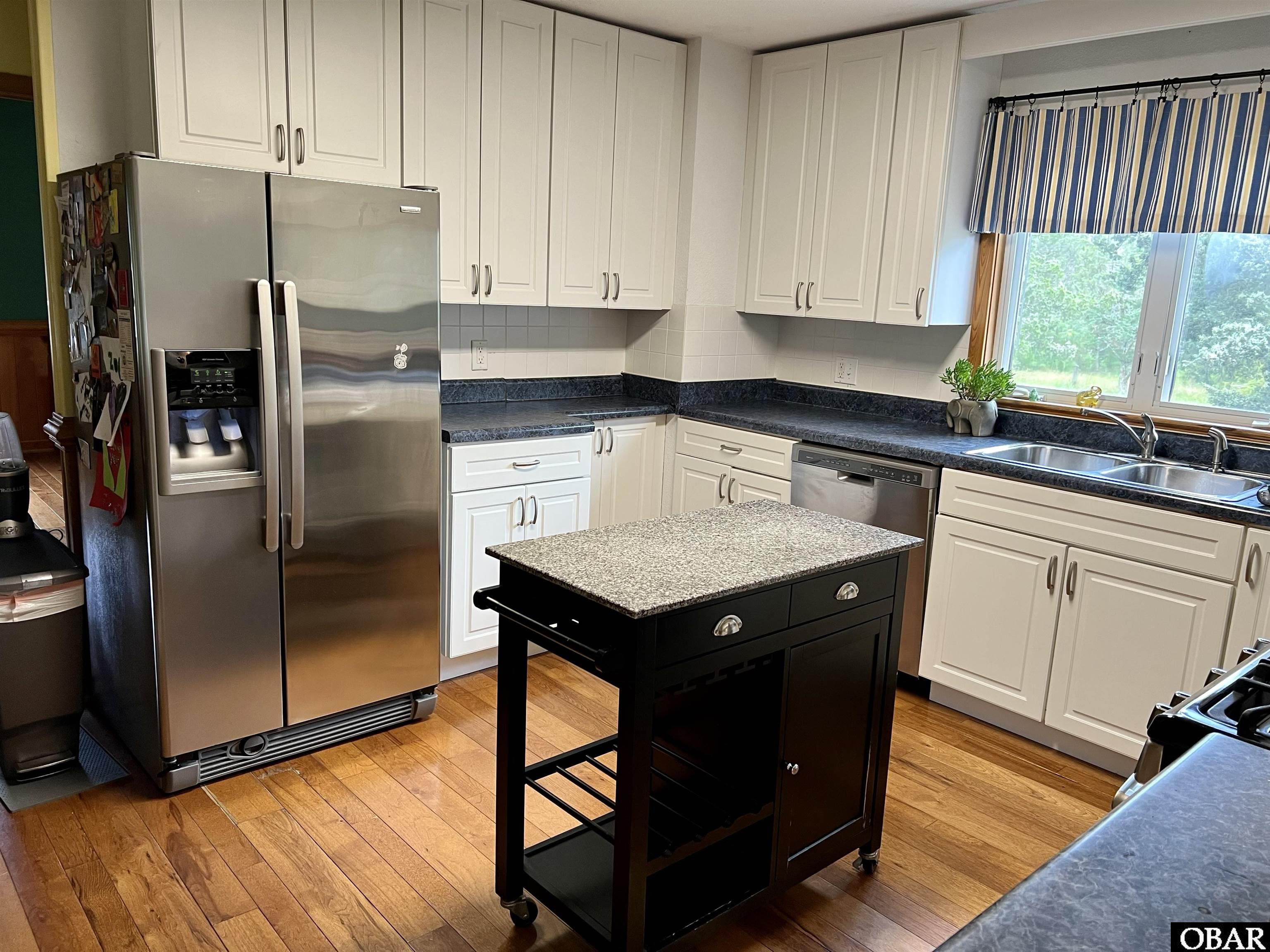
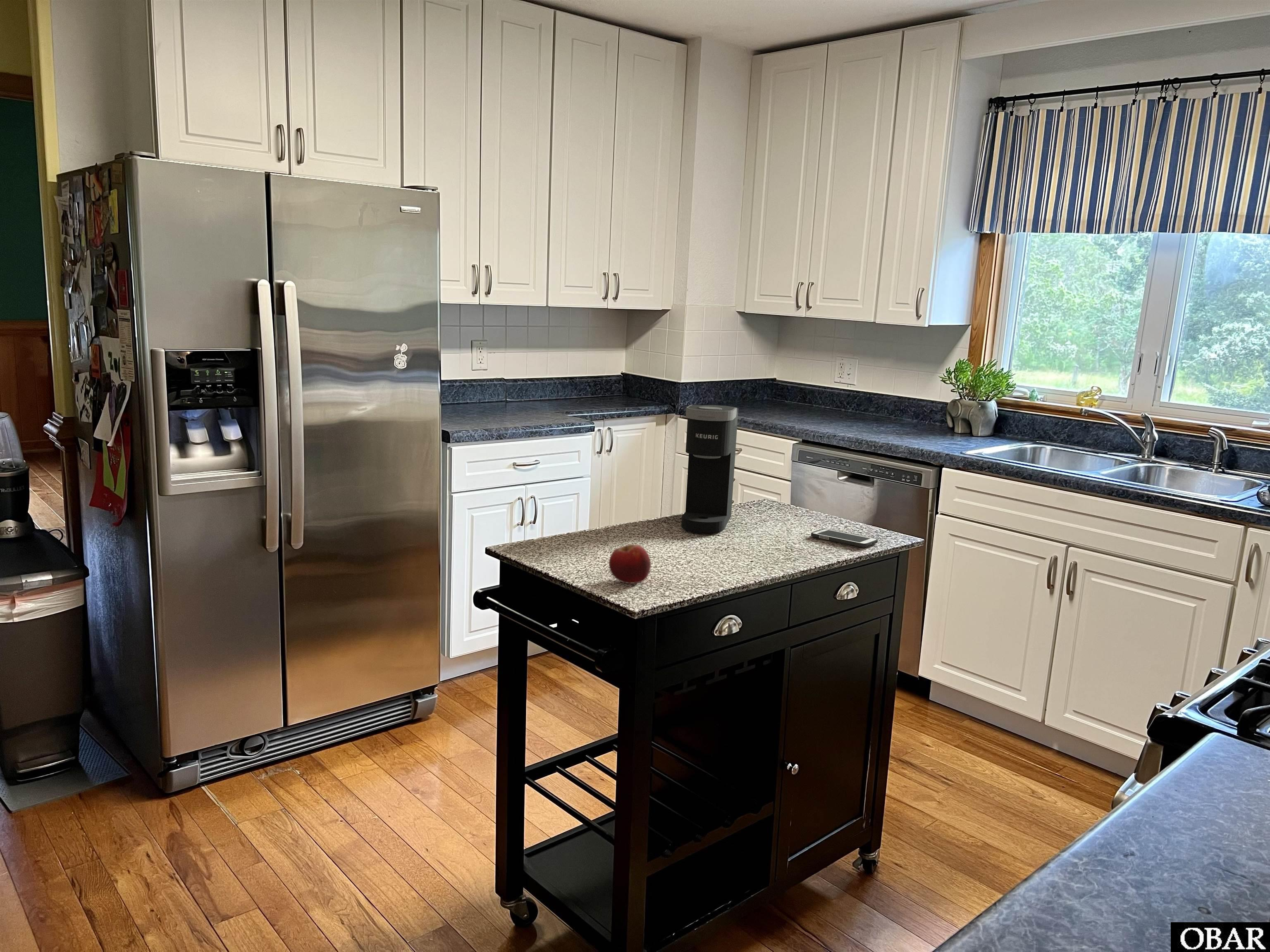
+ cell phone [811,528,878,547]
+ fruit [609,544,652,584]
+ coffee maker [681,404,739,534]
